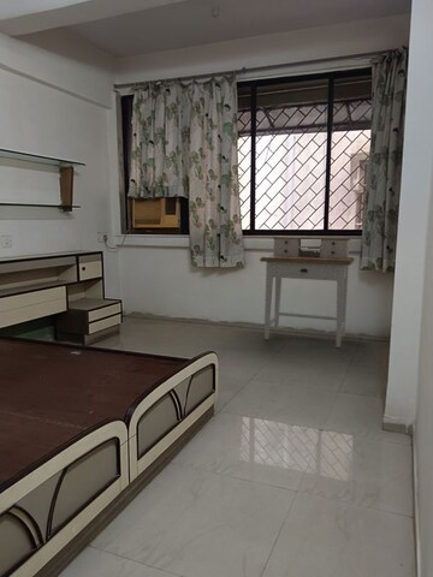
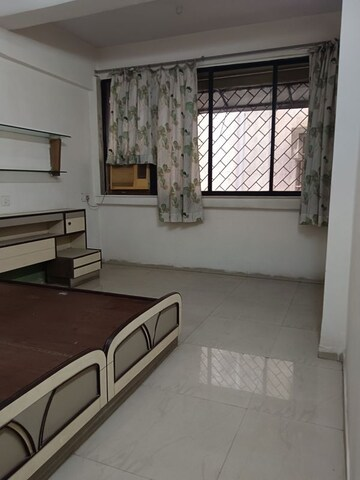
- desk [259,236,356,349]
